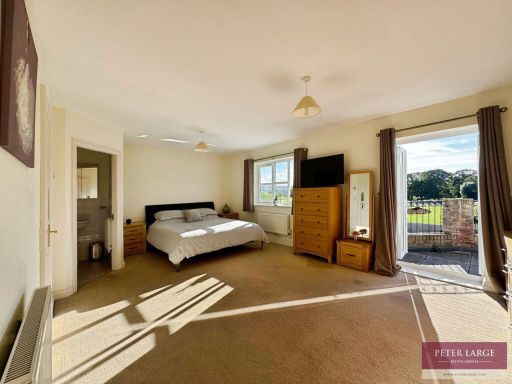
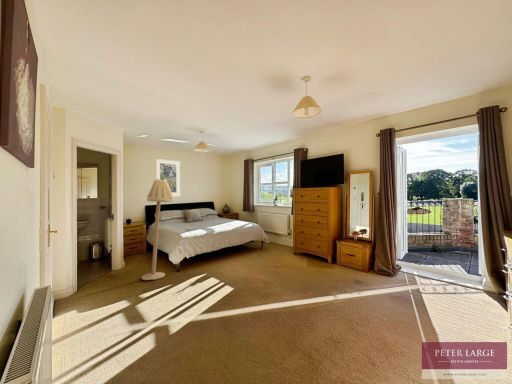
+ floor lamp [140,179,175,281]
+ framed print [155,158,181,197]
